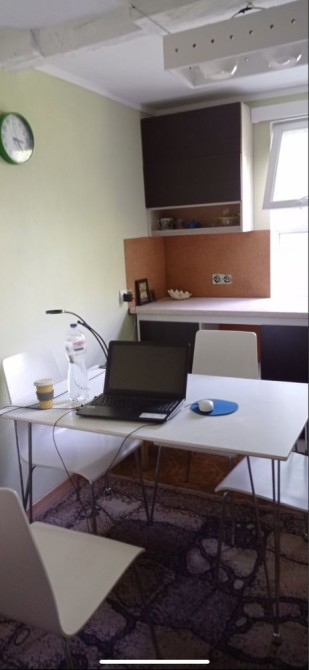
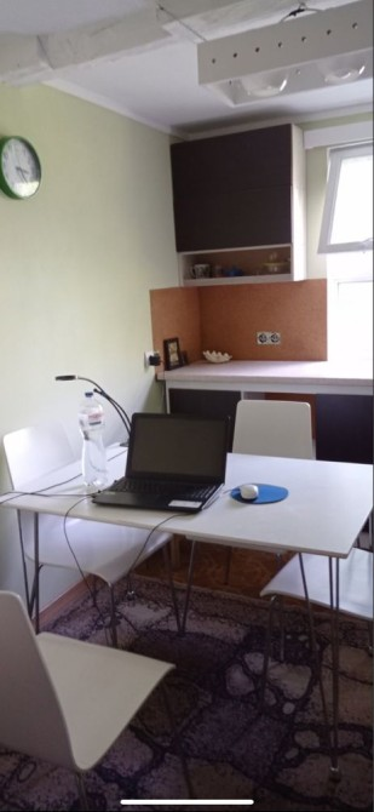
- coffee cup [32,377,55,410]
